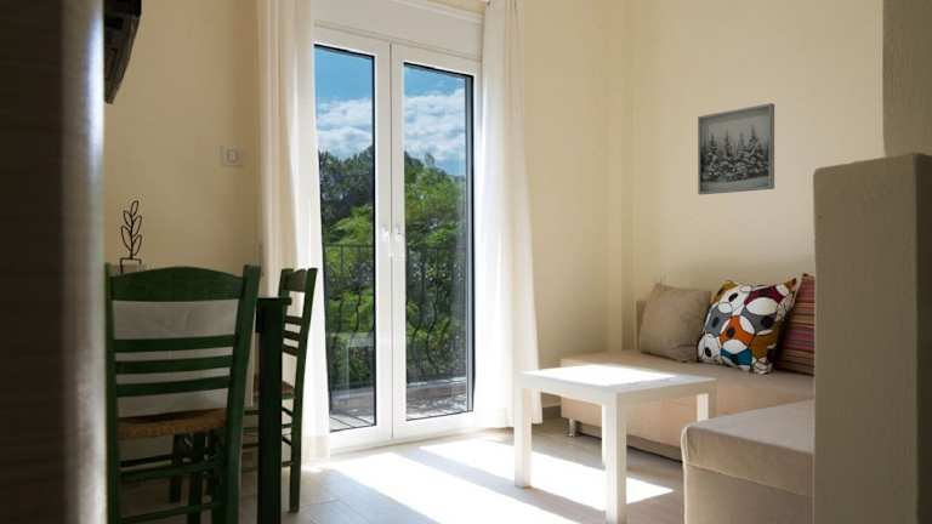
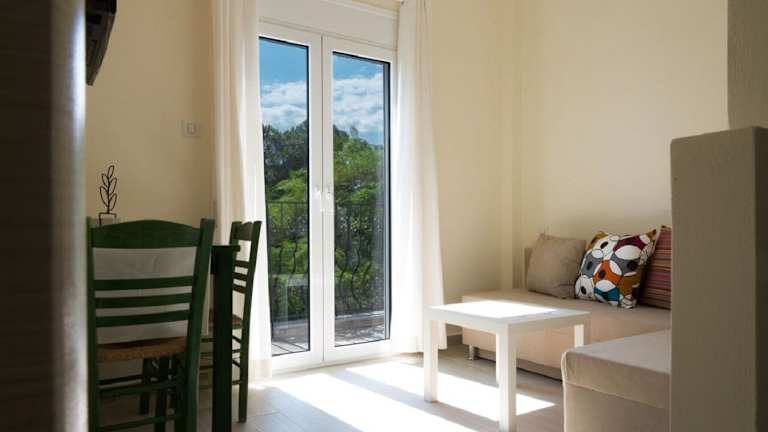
- wall art [697,102,775,195]
